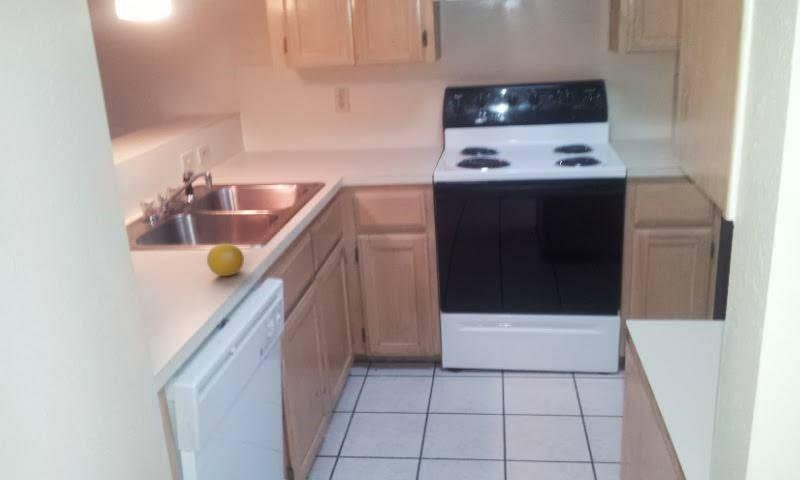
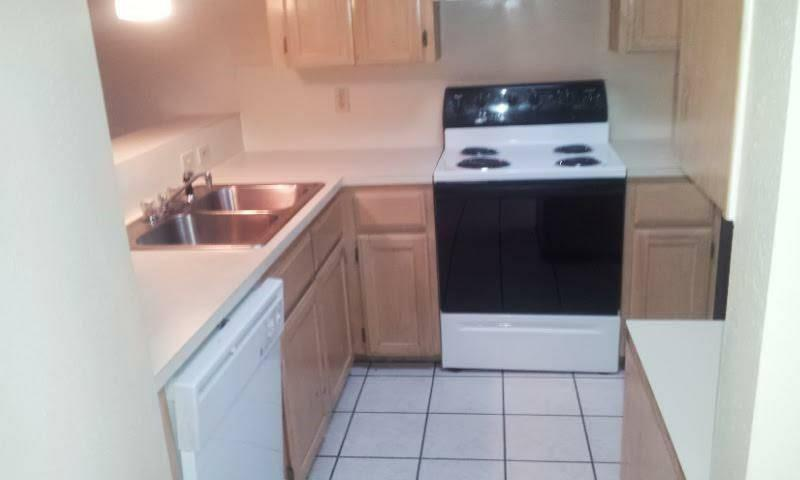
- fruit [206,242,245,277]
